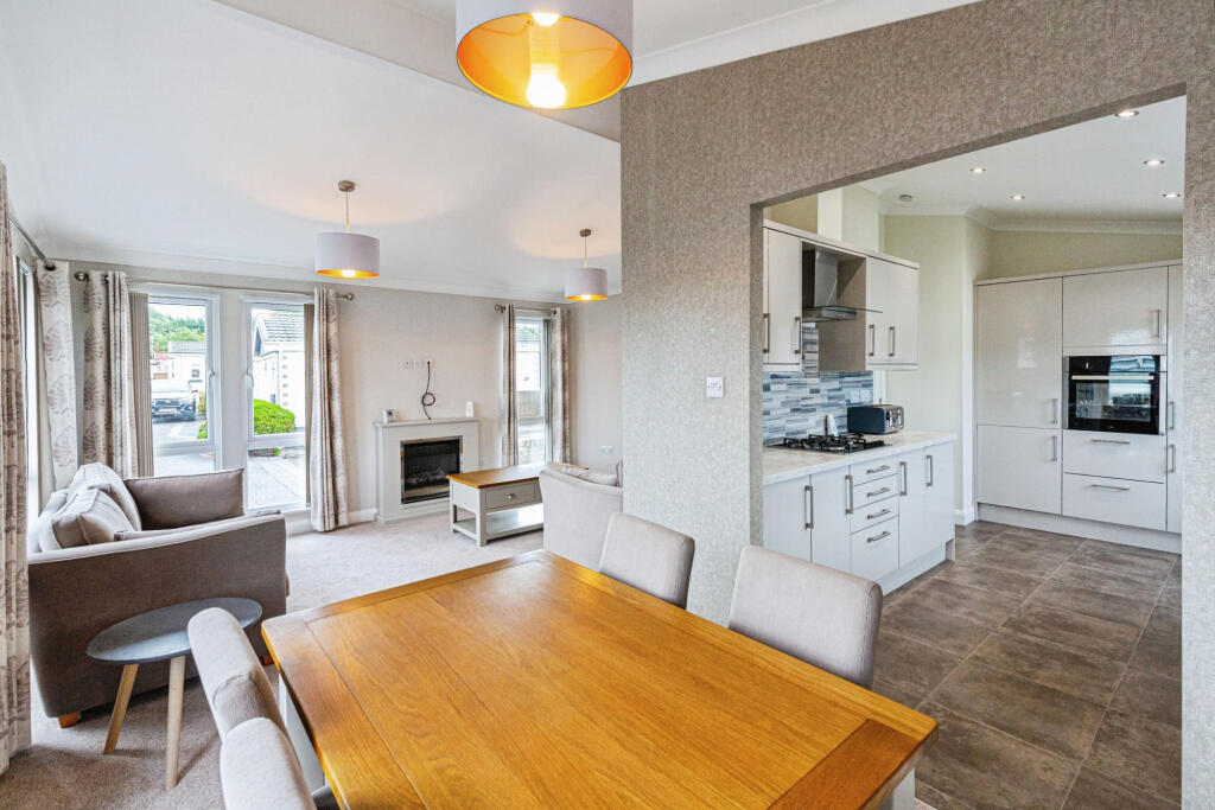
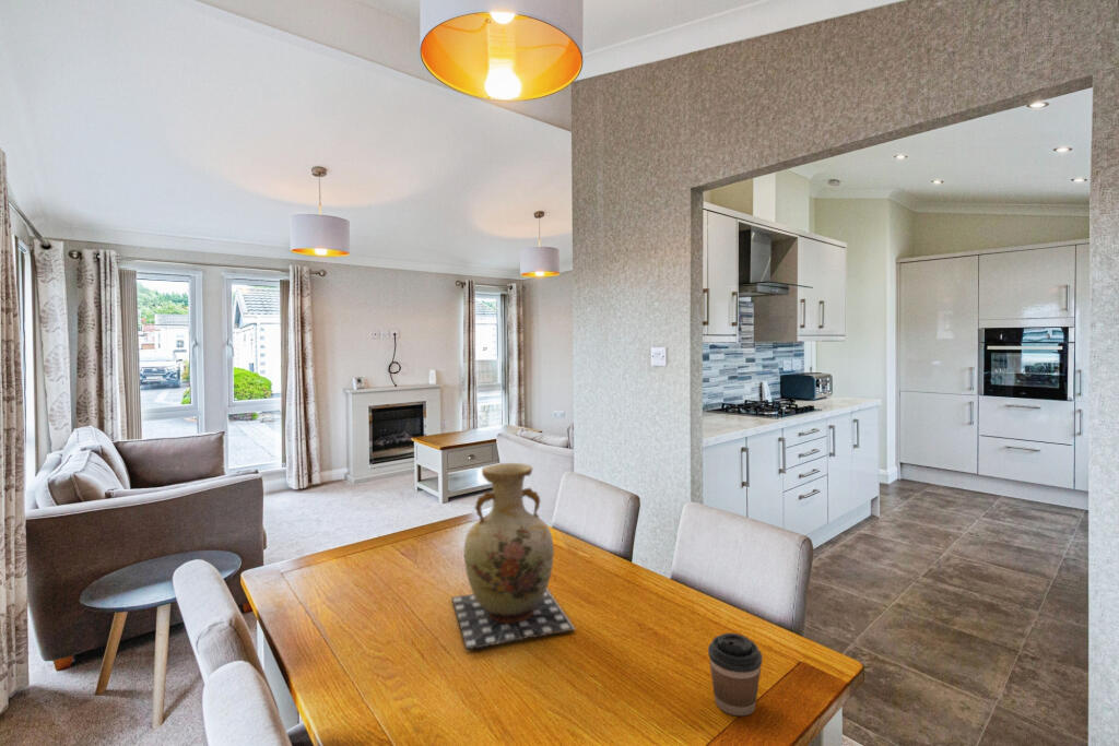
+ coffee cup [707,632,764,717]
+ vase [451,462,576,650]
